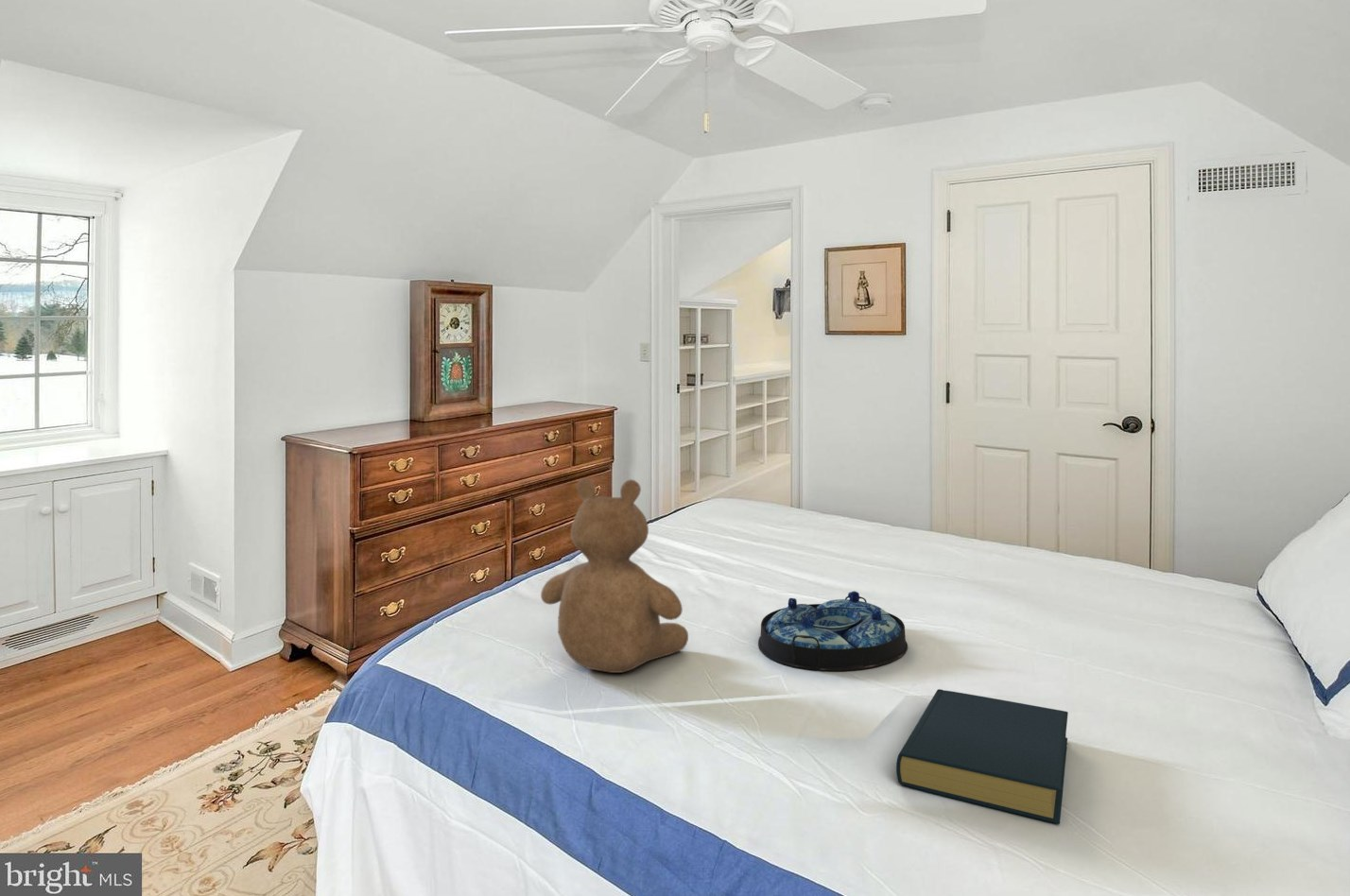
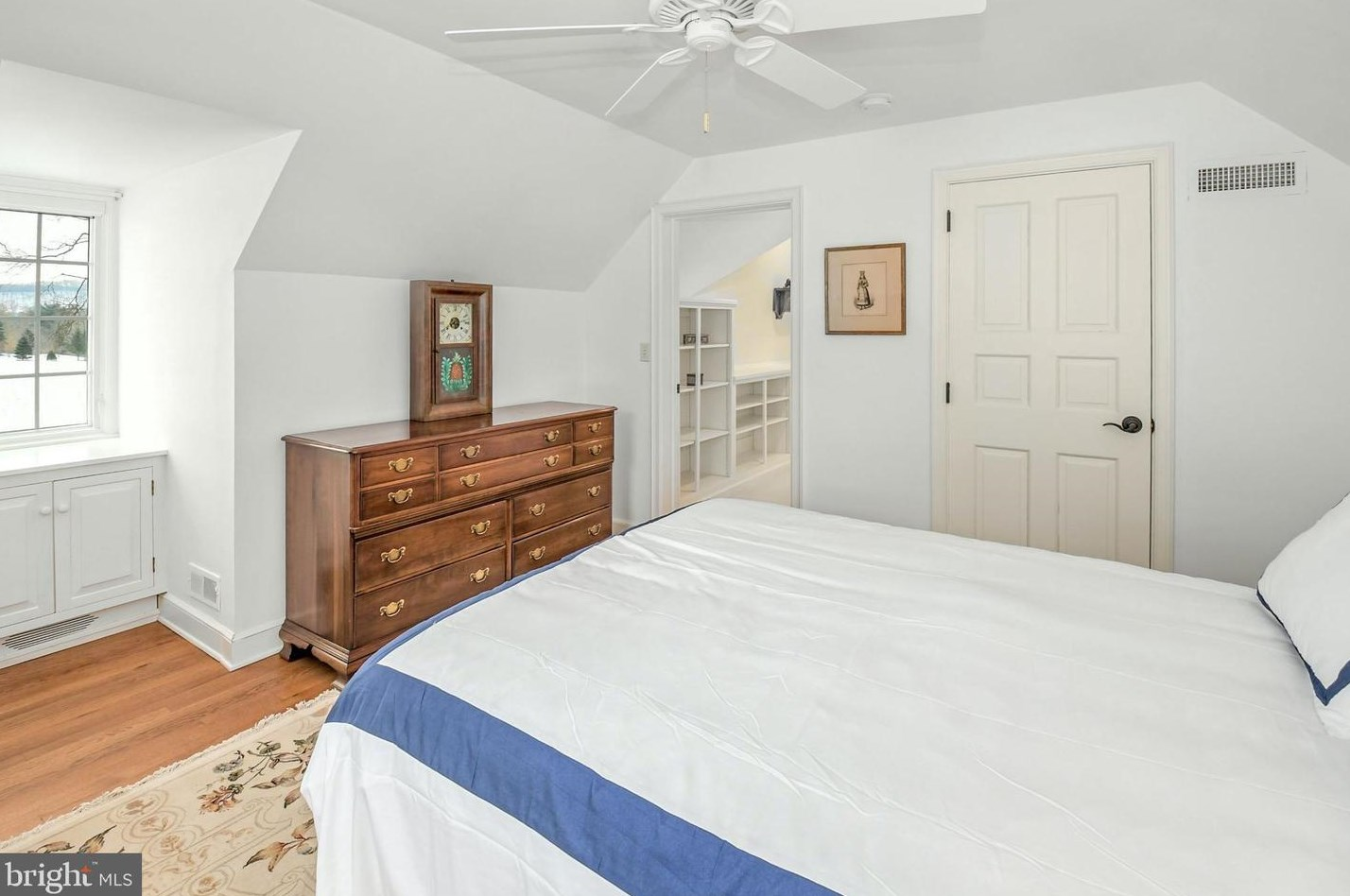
- hardback book [895,688,1069,825]
- serving tray [757,590,909,672]
- teddy bear [540,477,689,674]
